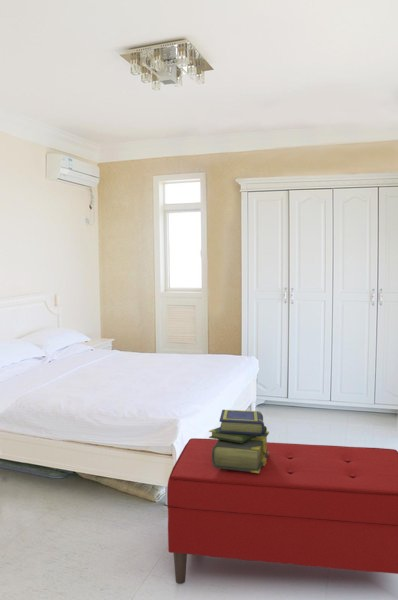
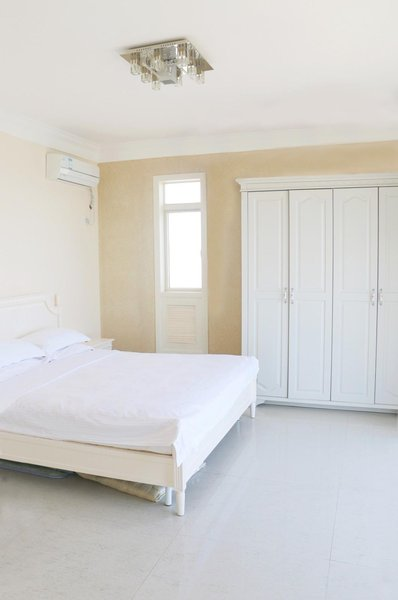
- stack of books [208,409,270,473]
- bench [166,437,398,585]
